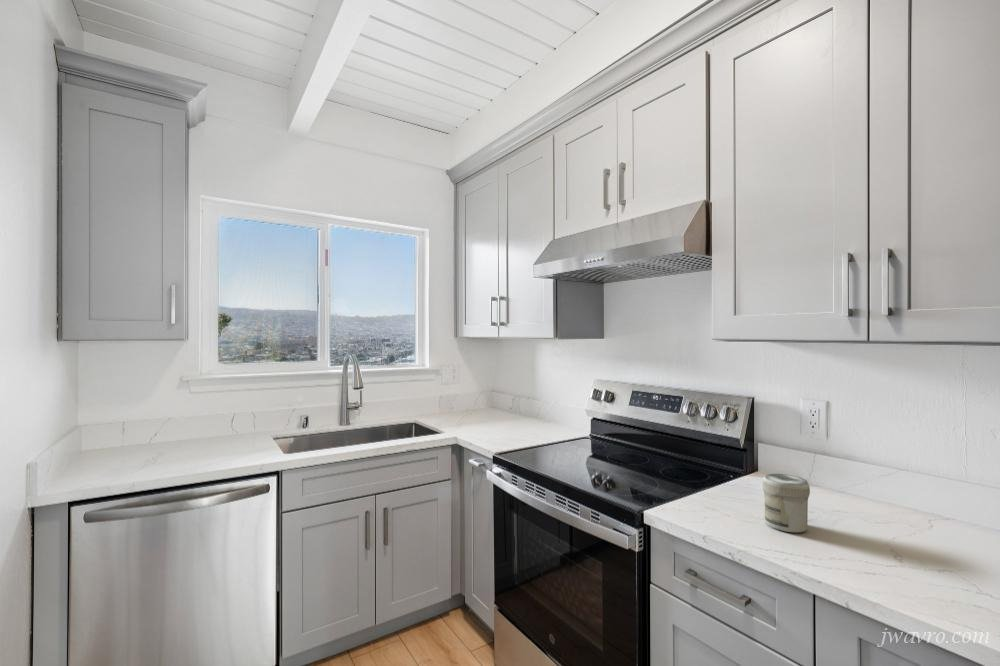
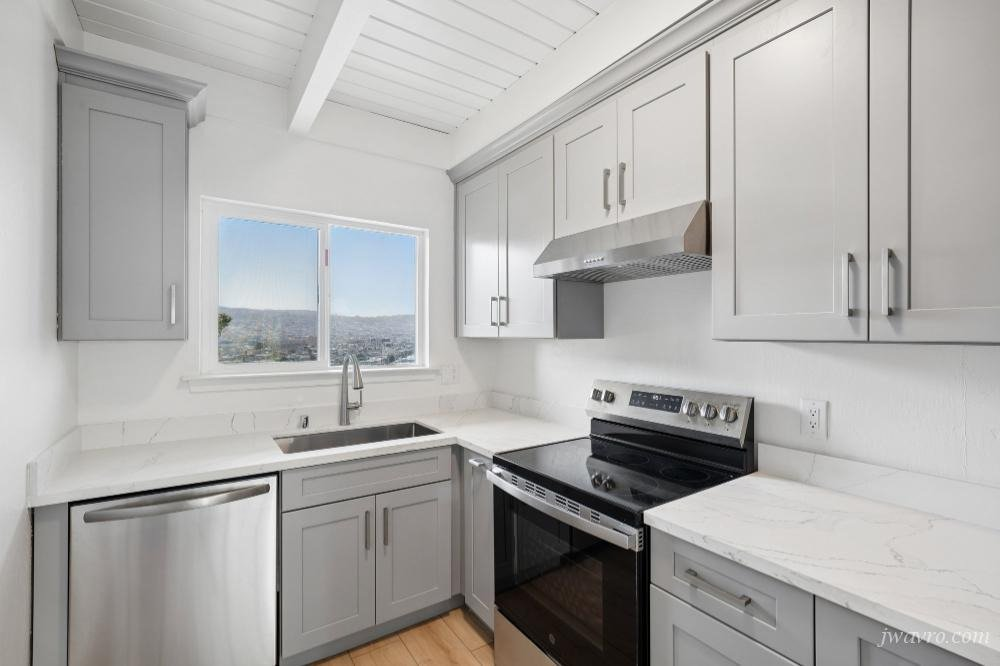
- jar [762,473,811,534]
